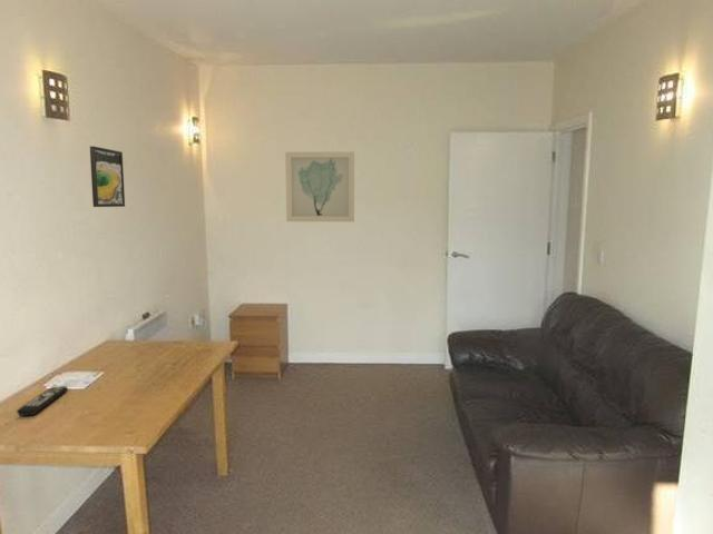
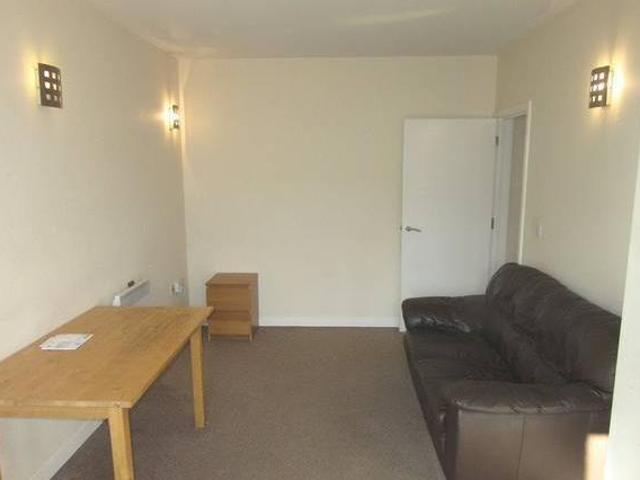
- wall art [284,151,355,222]
- remote control [16,385,69,417]
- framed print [89,145,126,208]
